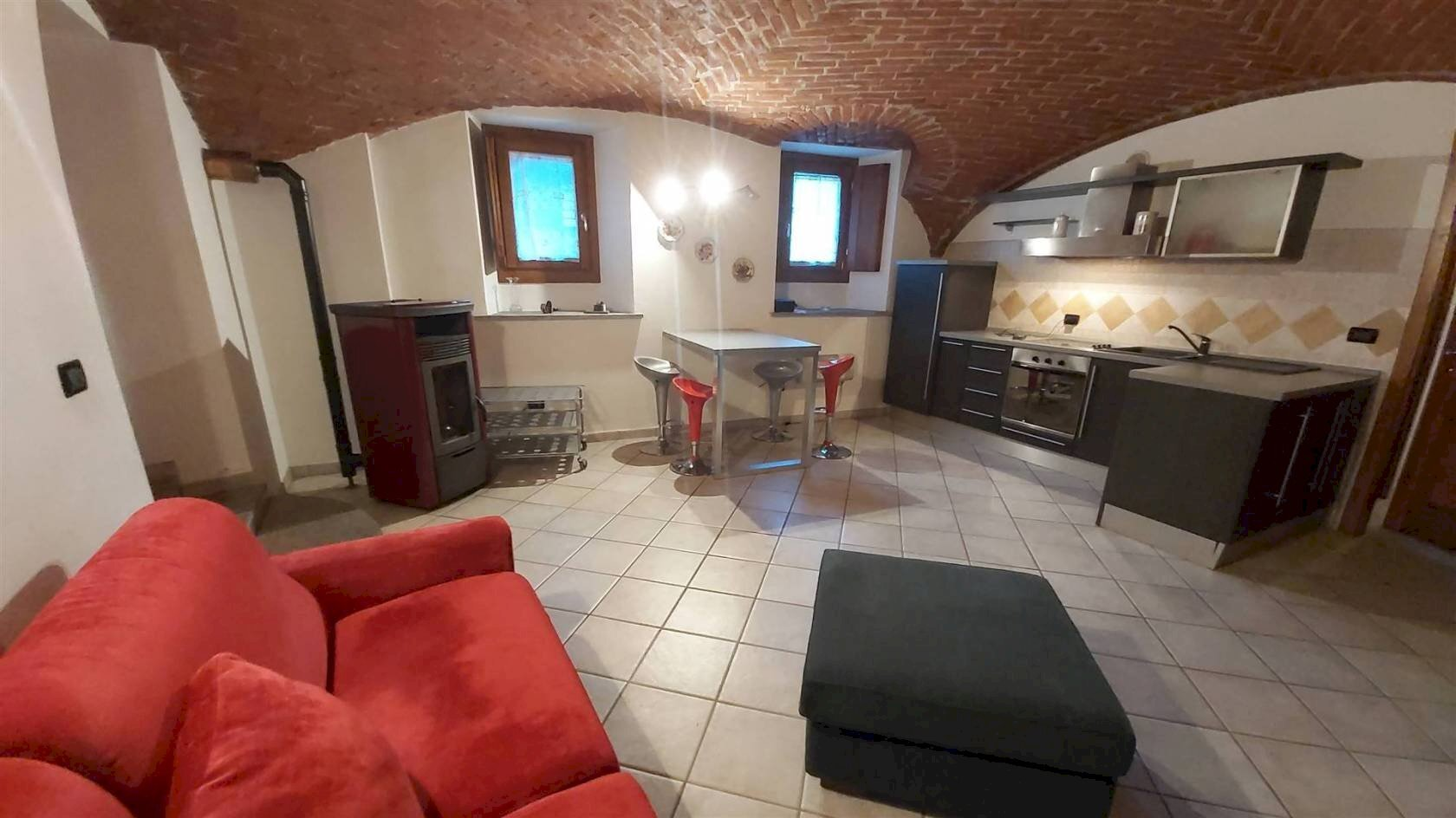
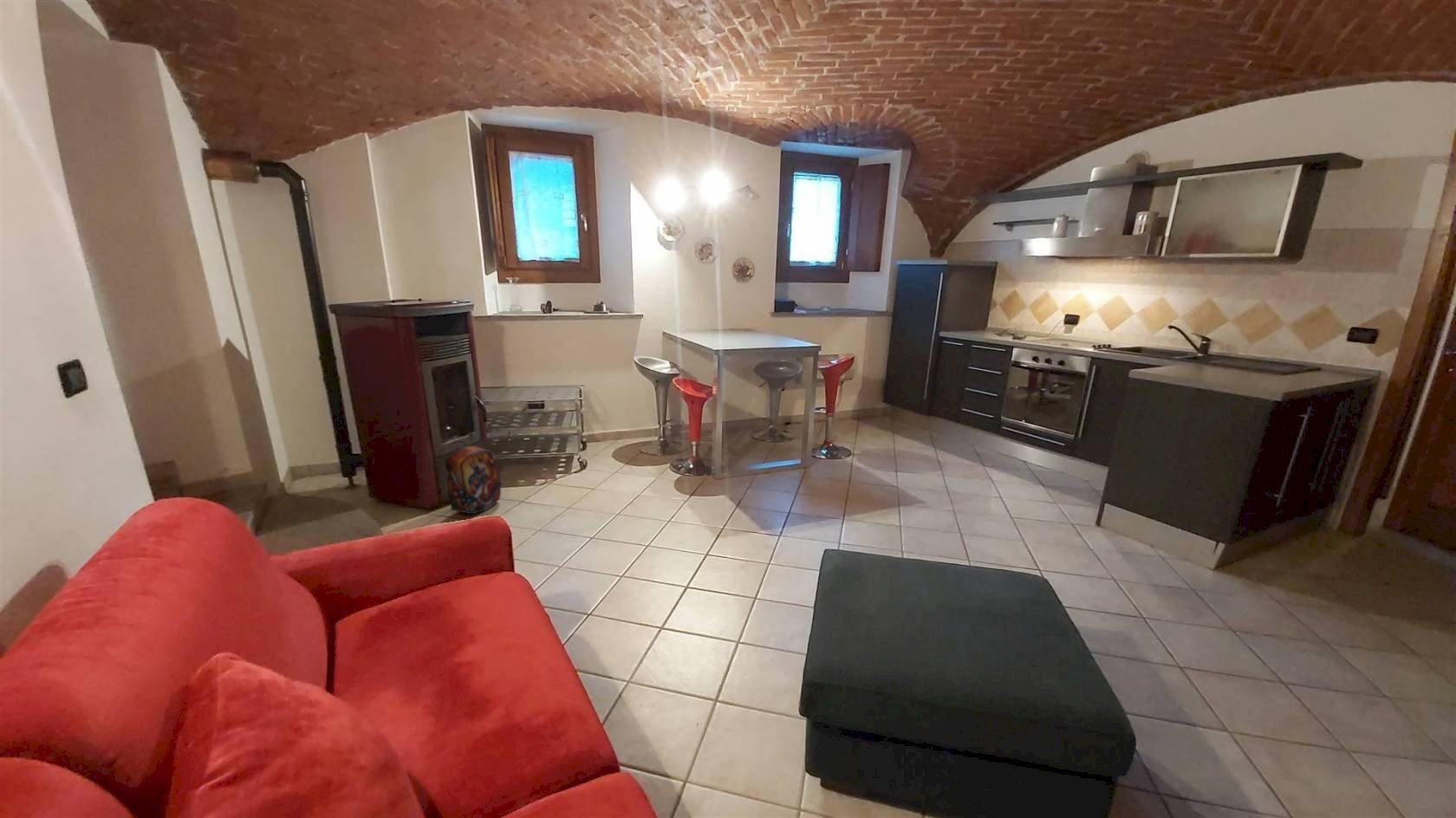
+ backpack [445,440,503,515]
